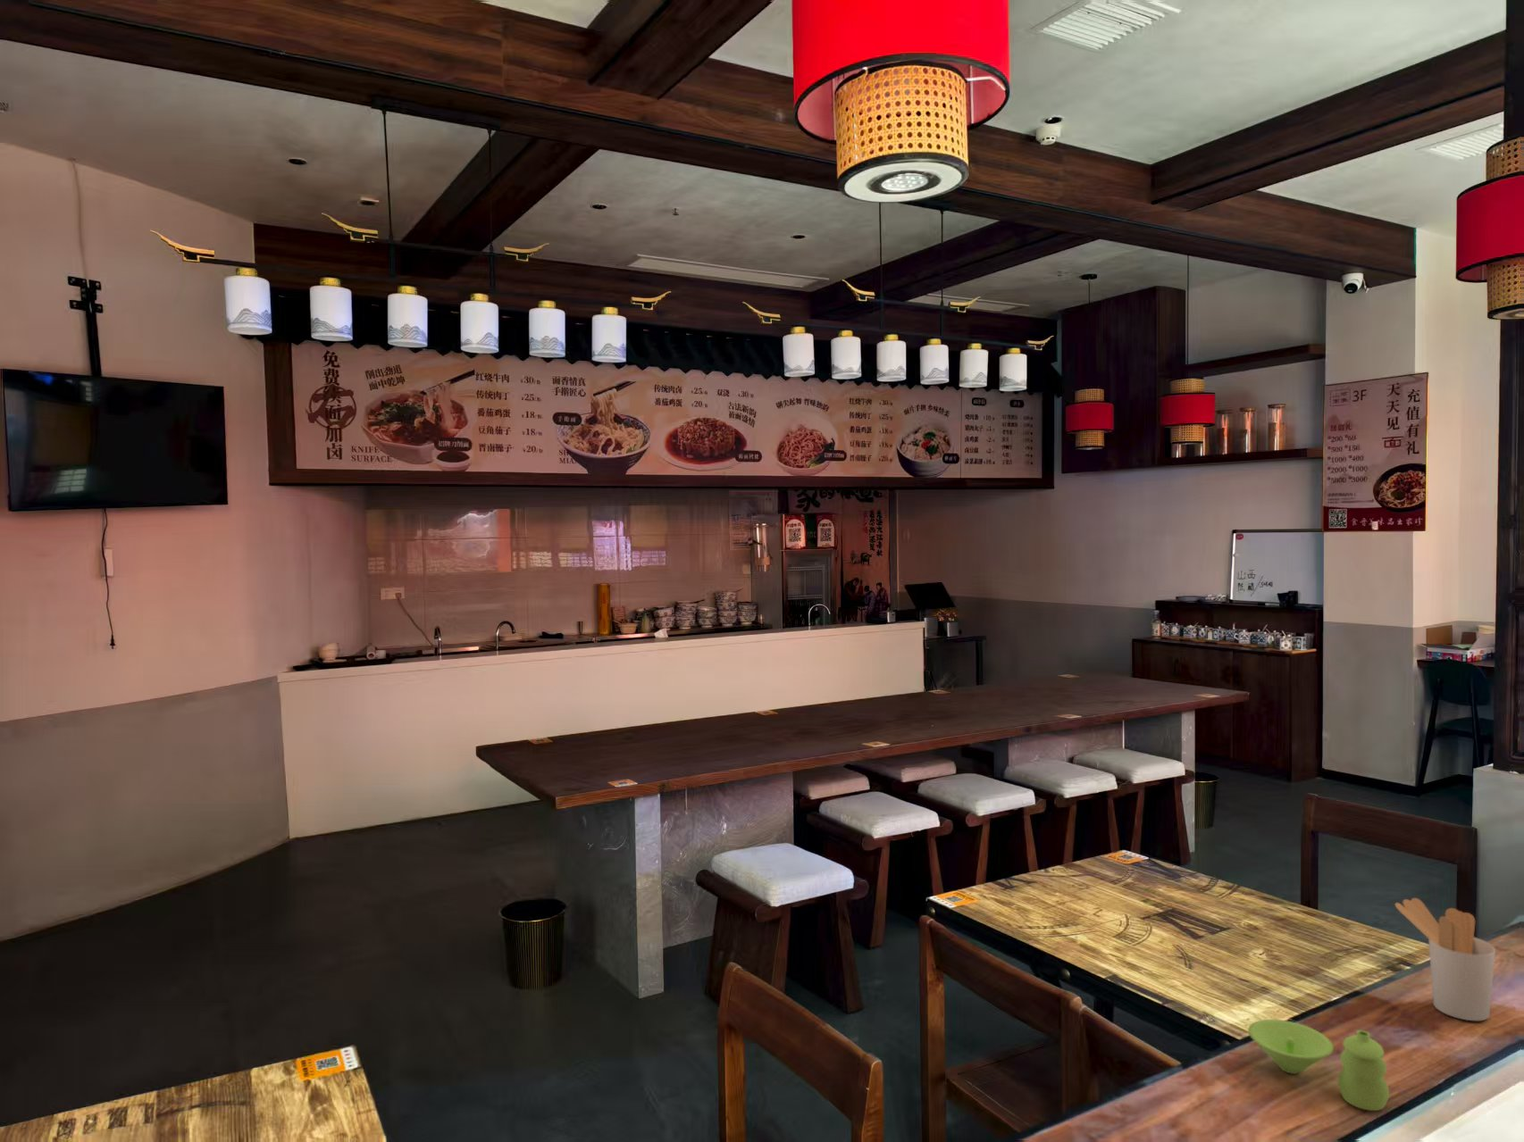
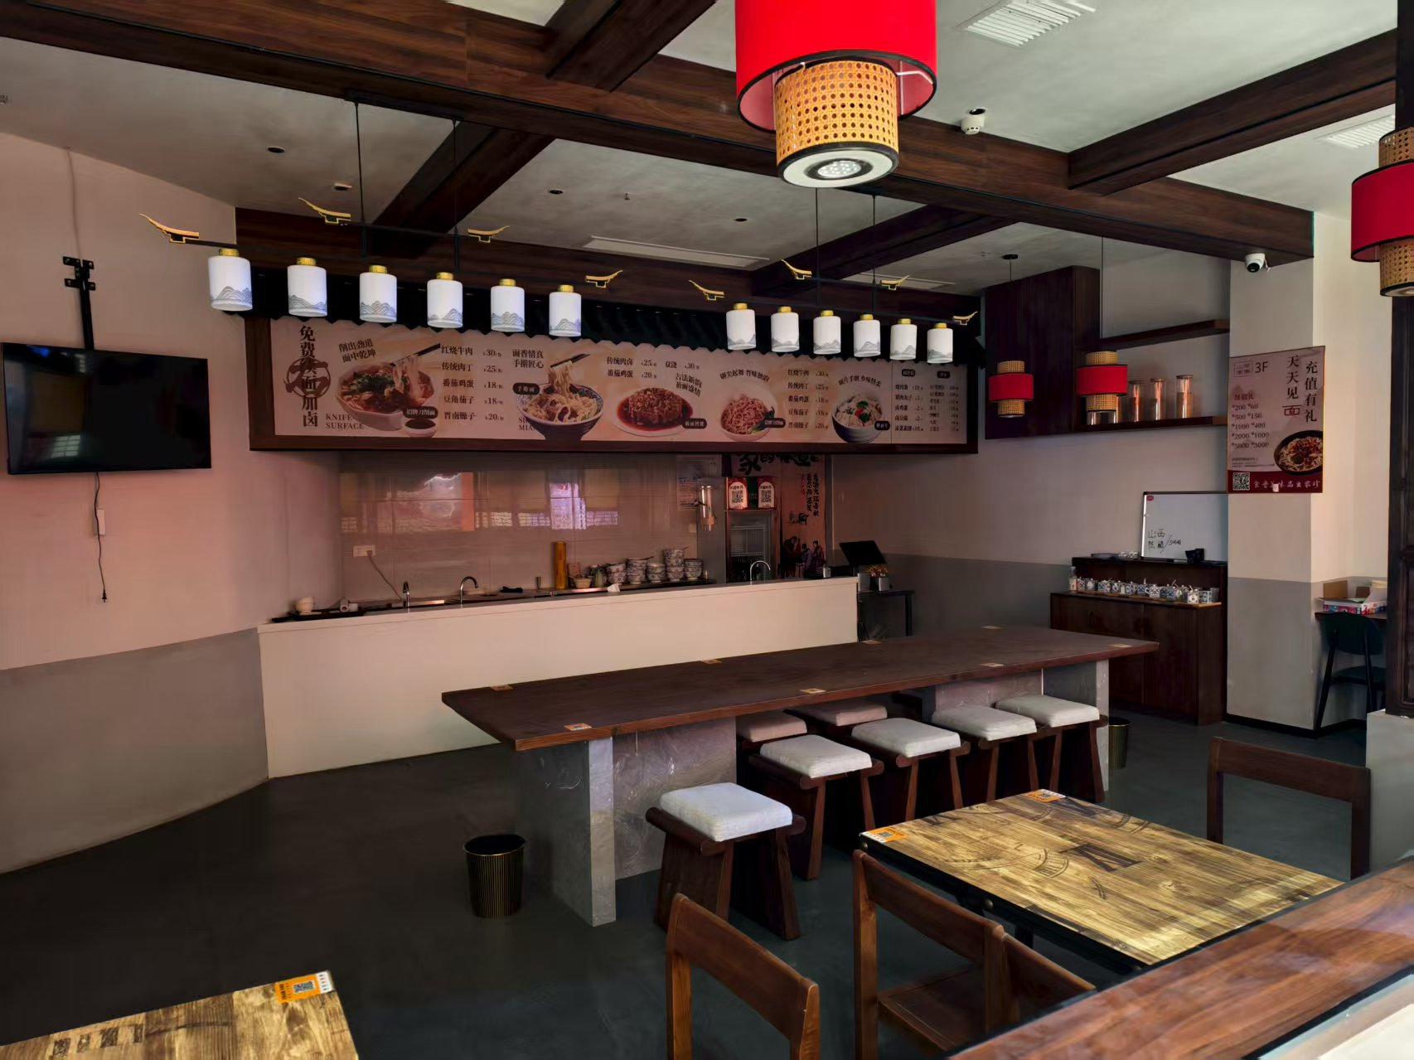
- utensil holder [1394,897,1496,1022]
- condiment set [1247,1018,1390,1112]
